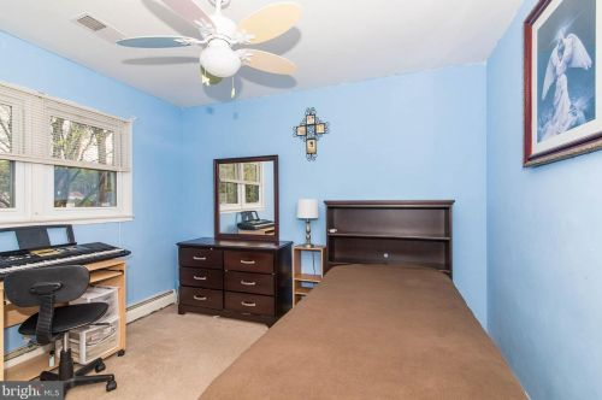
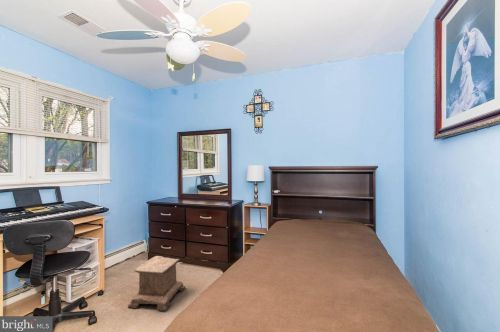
+ stool [127,255,186,312]
